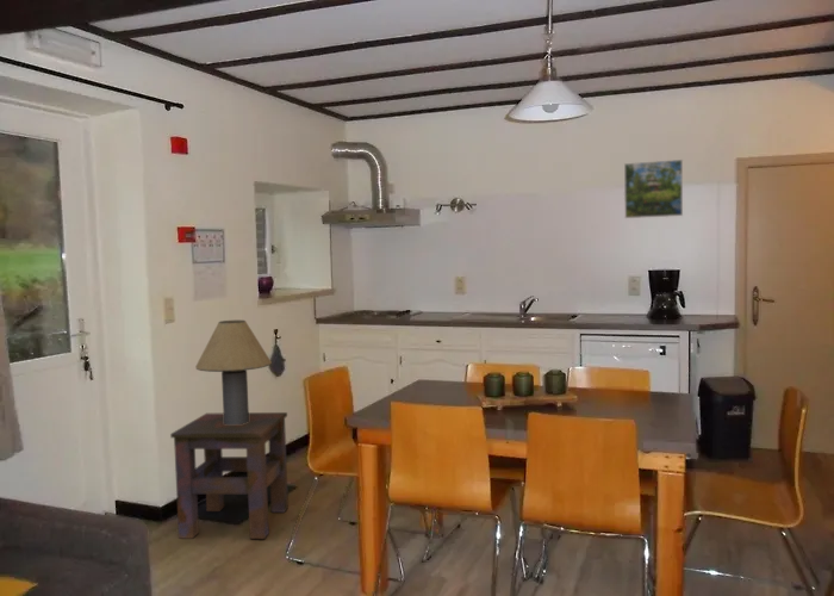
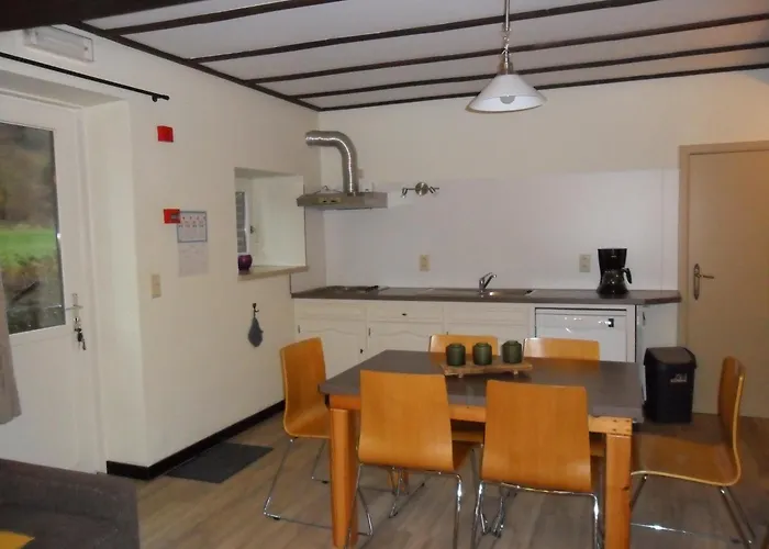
- table lamp [194,319,273,424]
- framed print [623,159,684,219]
- side table [169,411,290,540]
